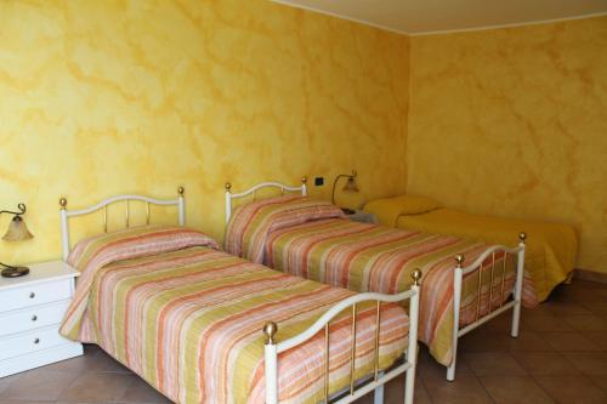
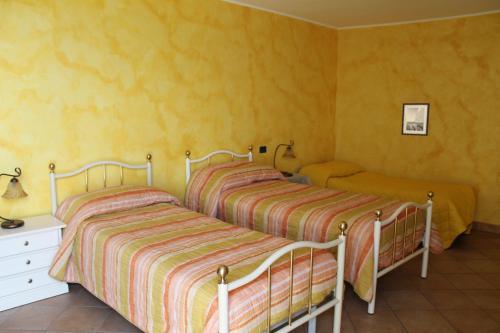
+ wall art [400,102,431,137]
